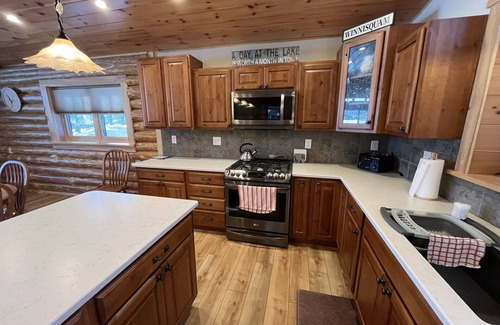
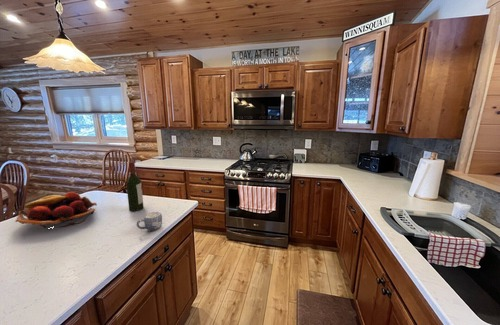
+ wine bottle [125,161,144,212]
+ fruit basket [14,191,98,229]
+ mug [135,211,163,232]
